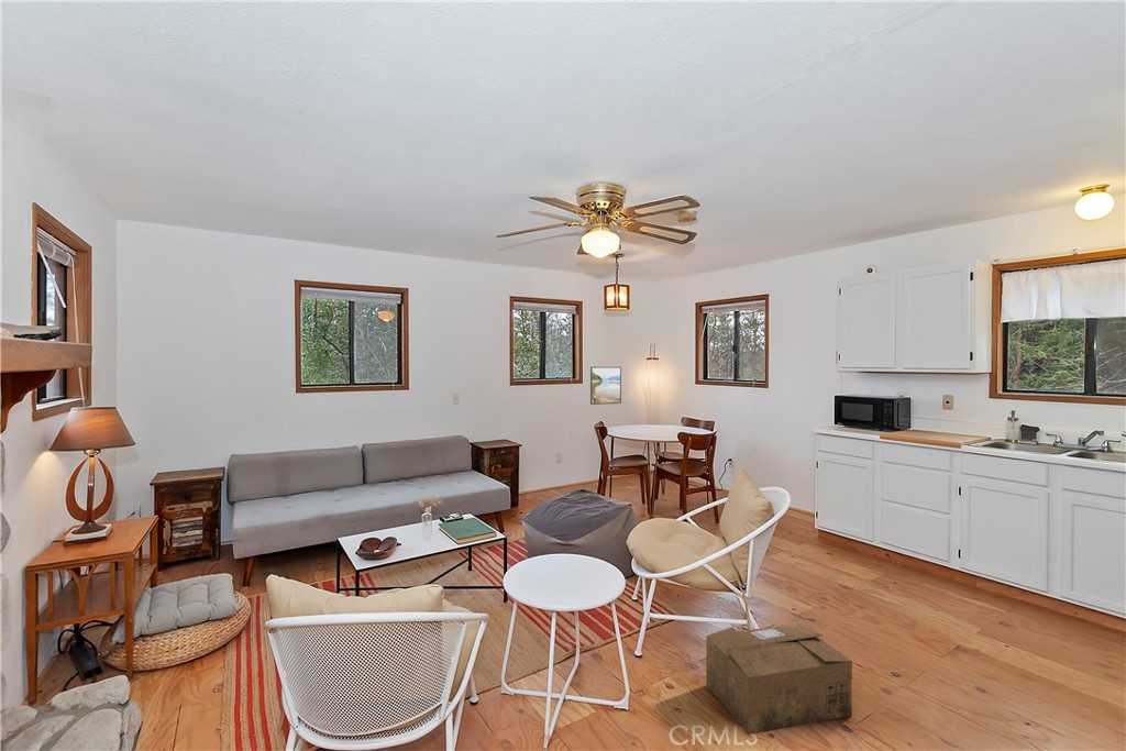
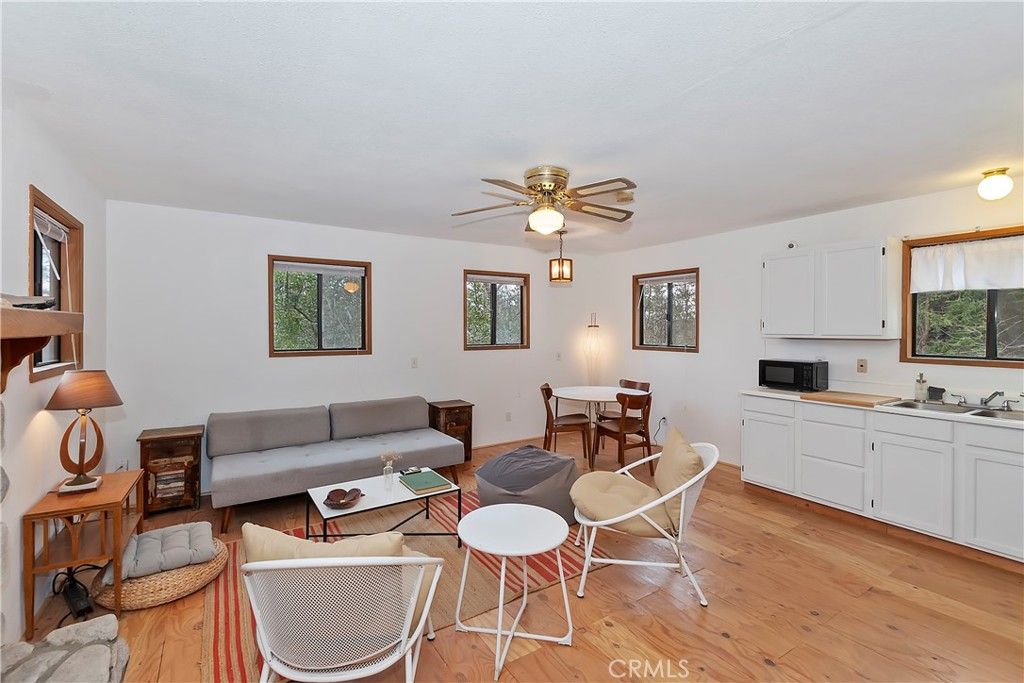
- cardboard box [705,622,853,736]
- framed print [589,366,622,406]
